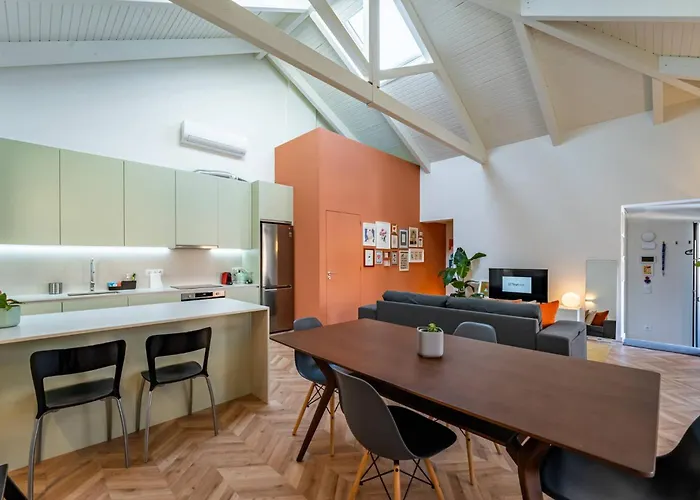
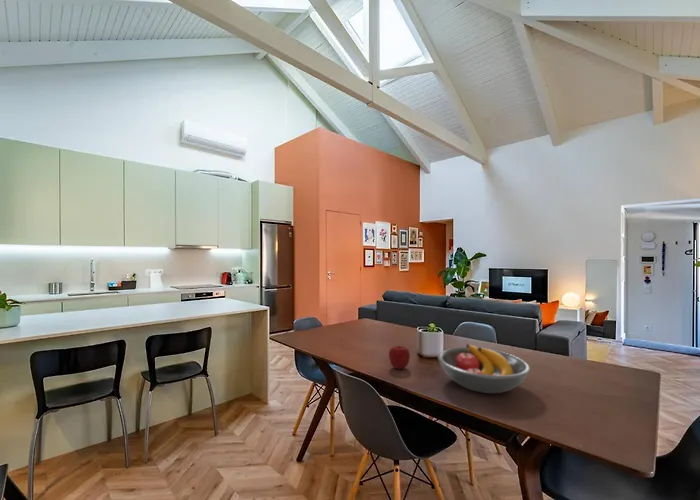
+ fruit bowl [437,343,531,394]
+ apple [388,345,411,370]
